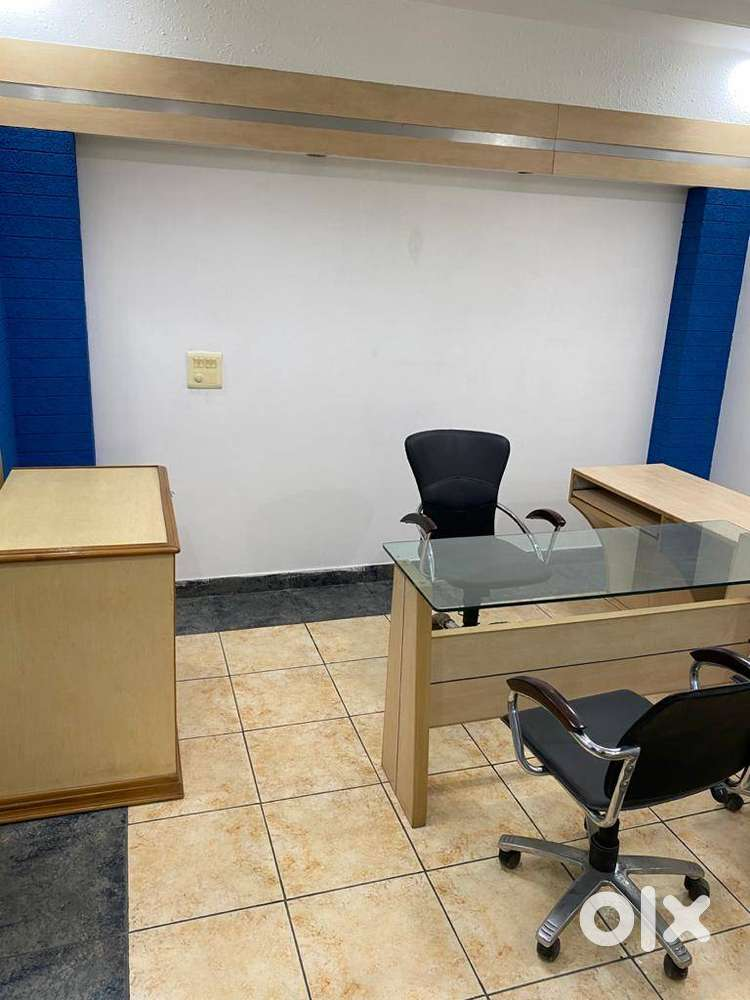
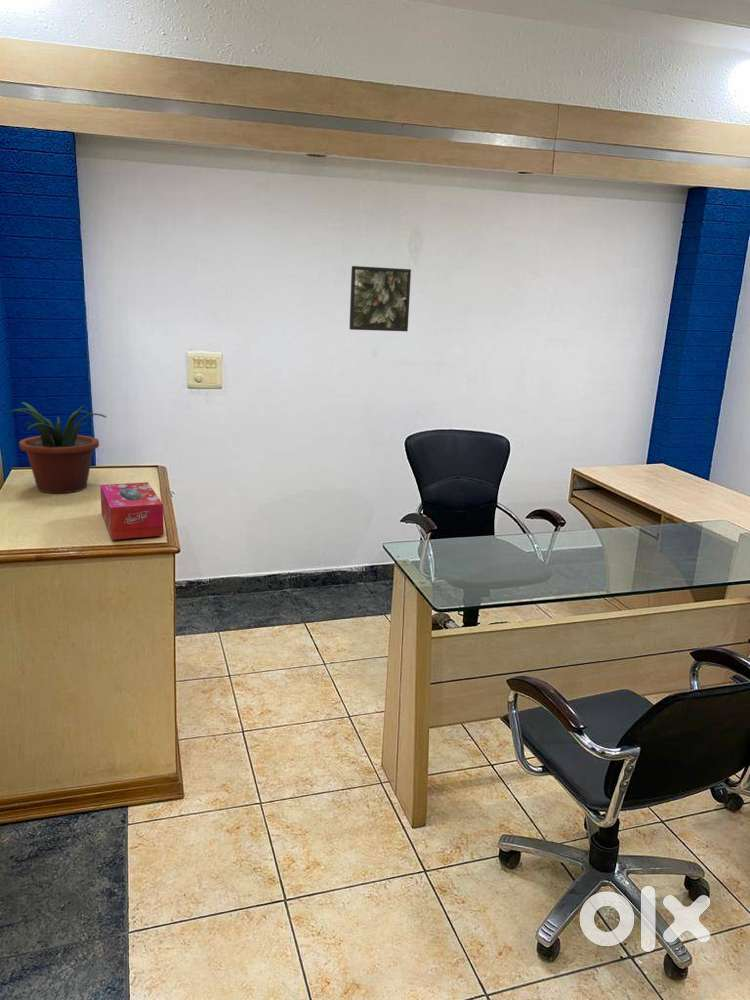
+ tissue box [99,481,165,541]
+ potted plant [7,401,108,494]
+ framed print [348,265,412,332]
